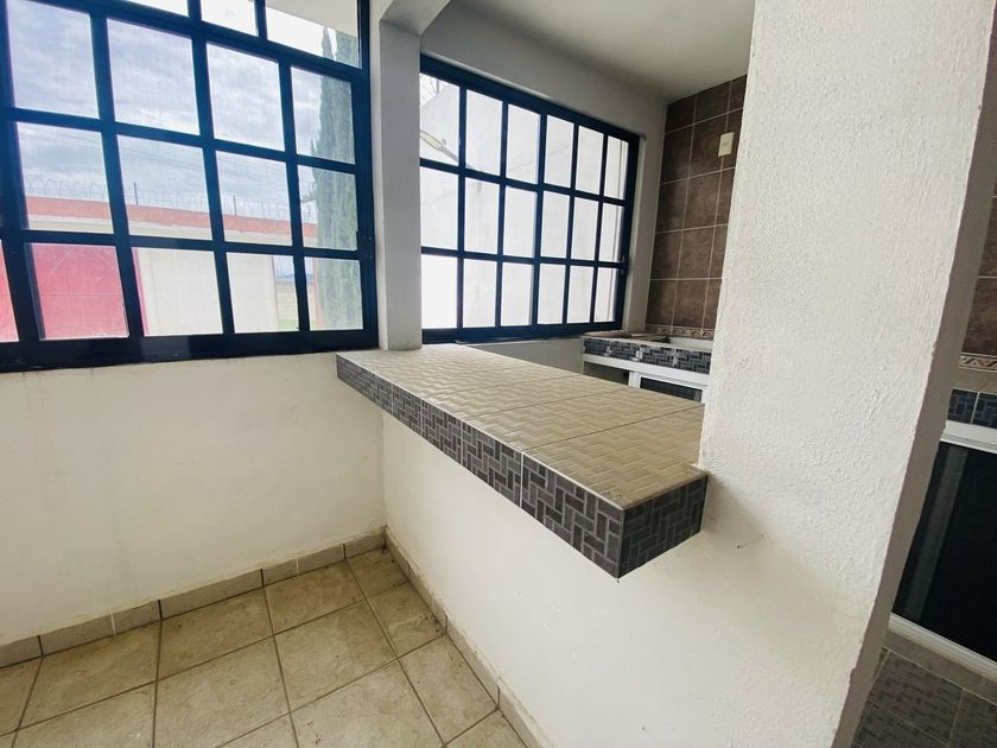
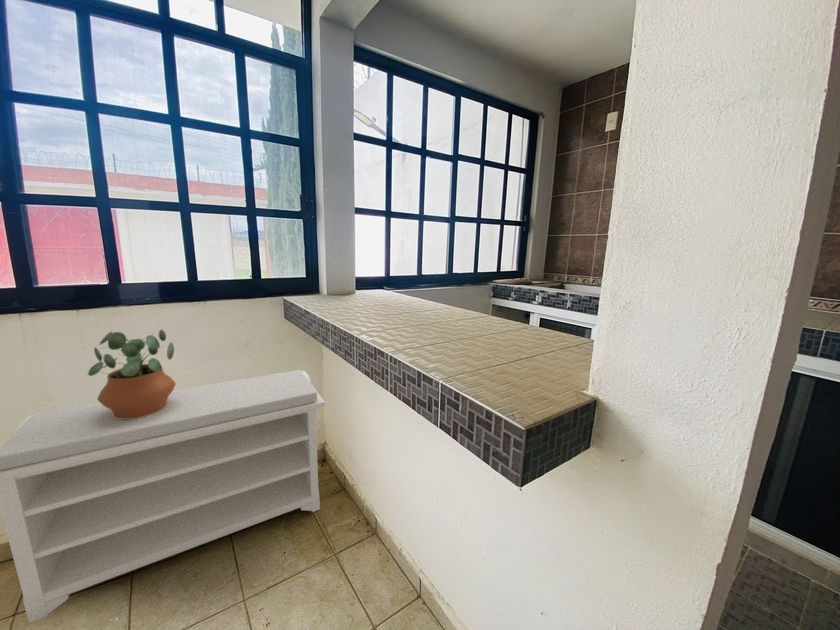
+ potted plant [87,329,177,419]
+ bench [0,369,326,624]
